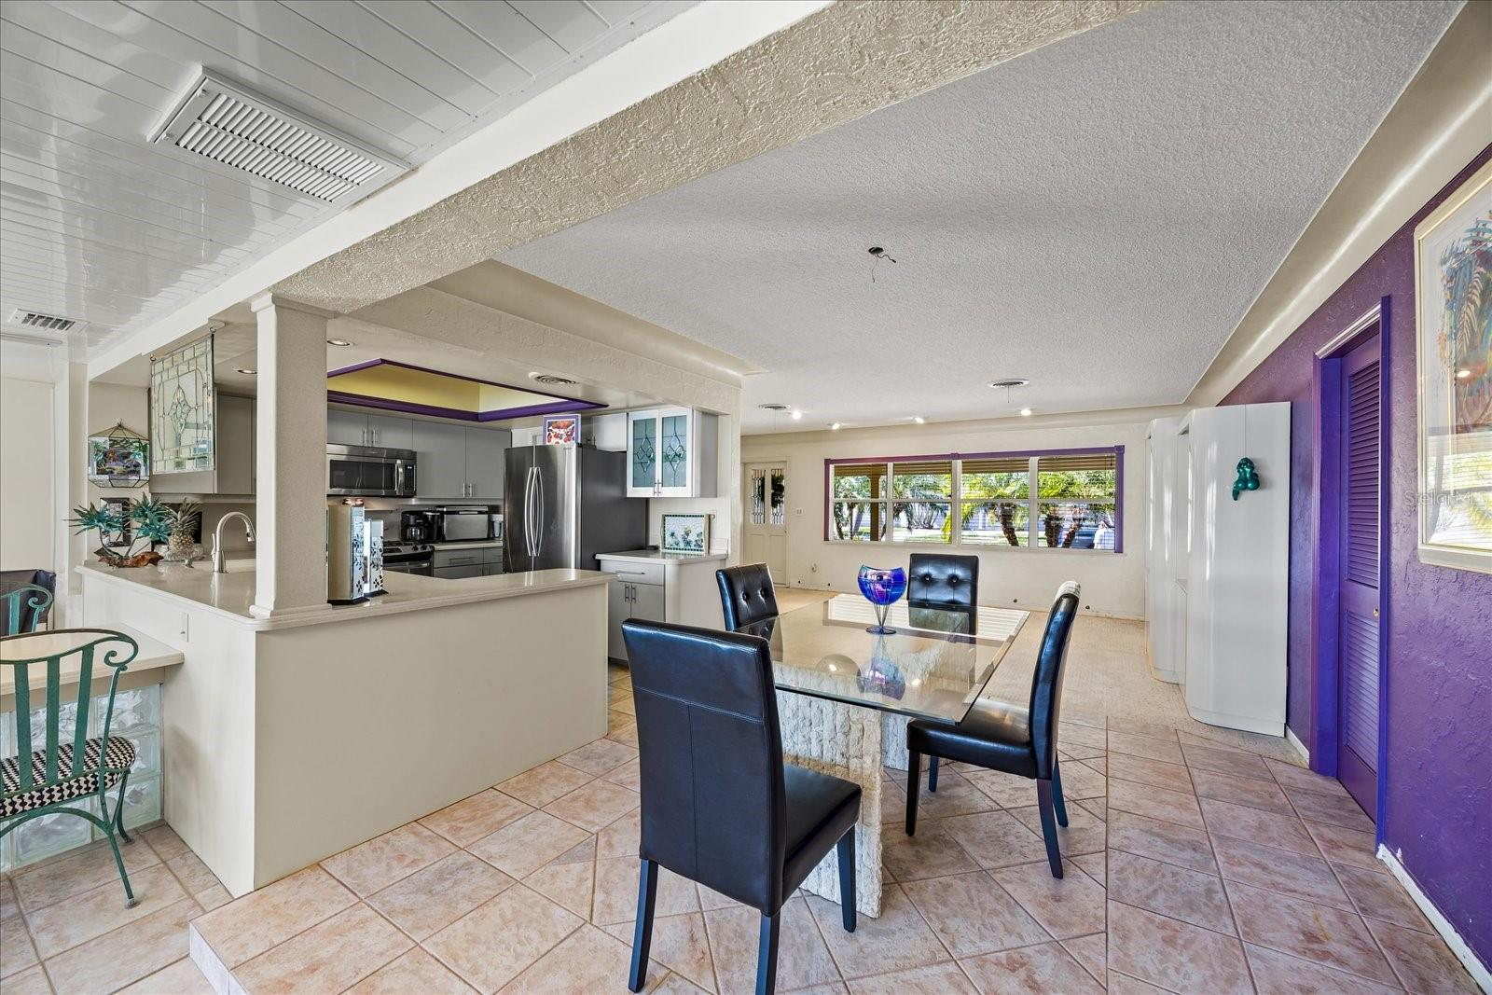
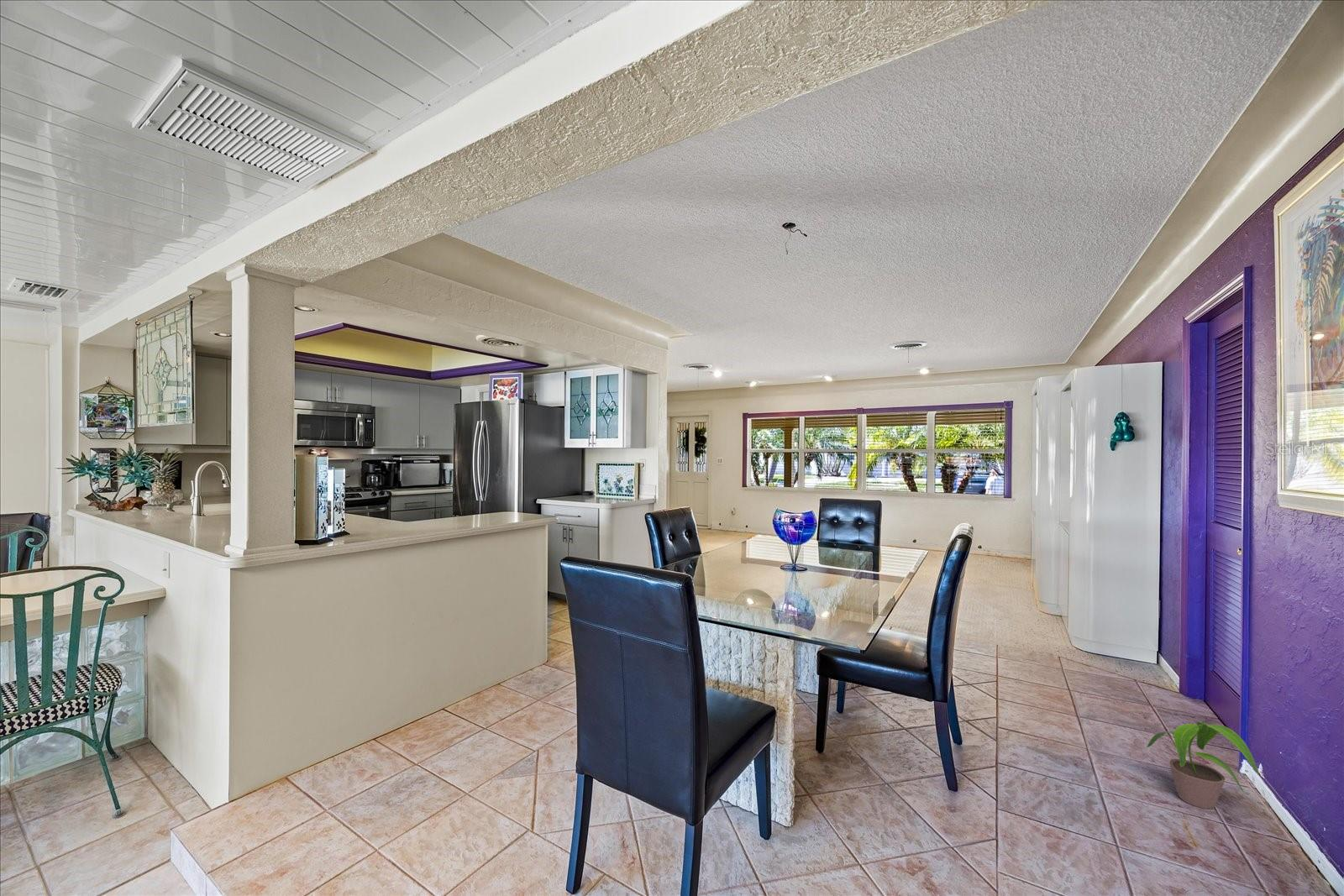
+ potted plant [1147,720,1259,810]
